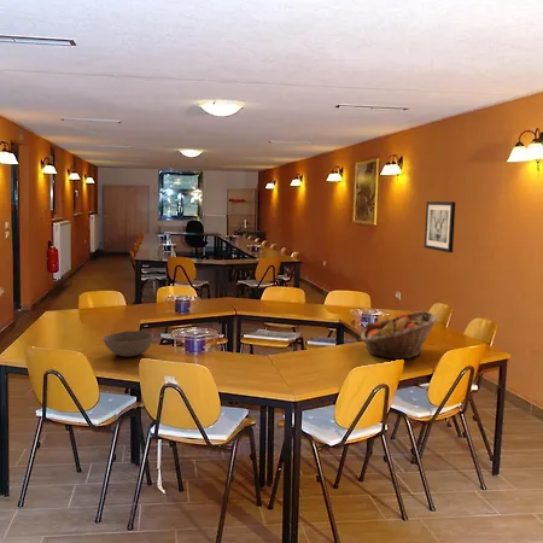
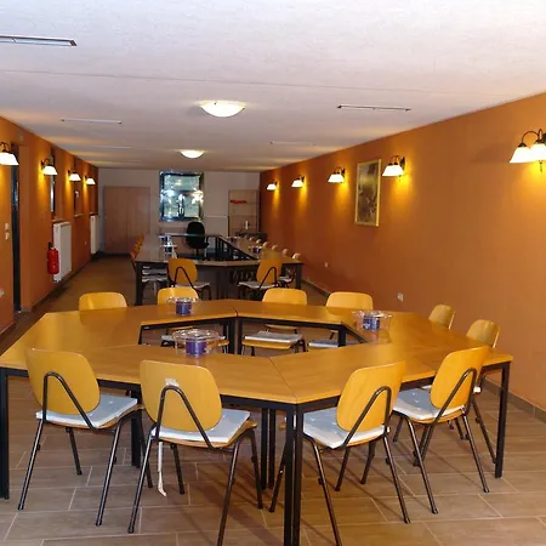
- bowl [101,329,154,357]
- wall art [424,200,456,253]
- fruit basket [360,310,439,361]
